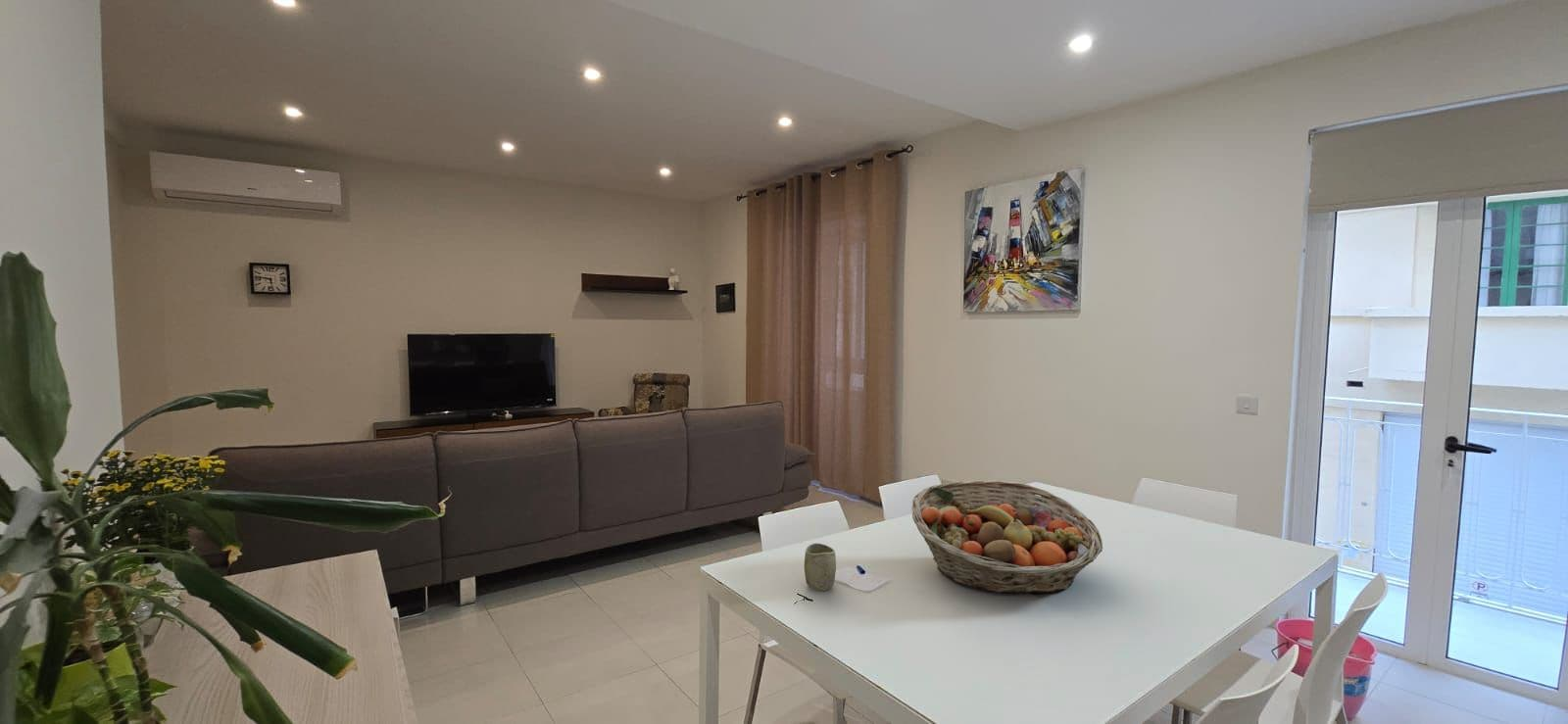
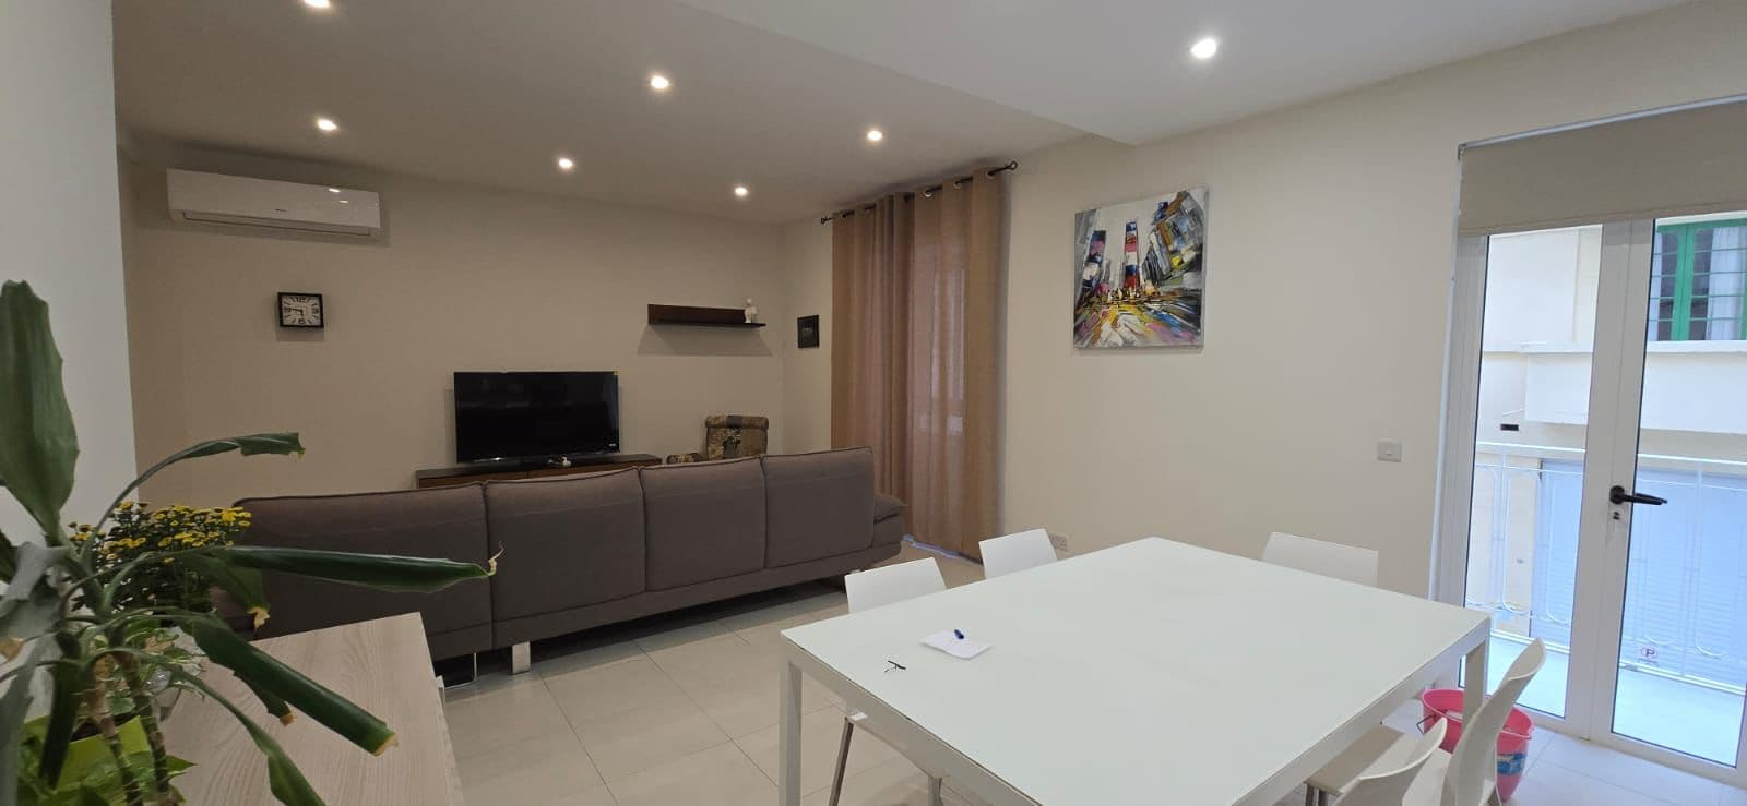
- cup [804,542,837,592]
- fruit basket [911,479,1103,596]
